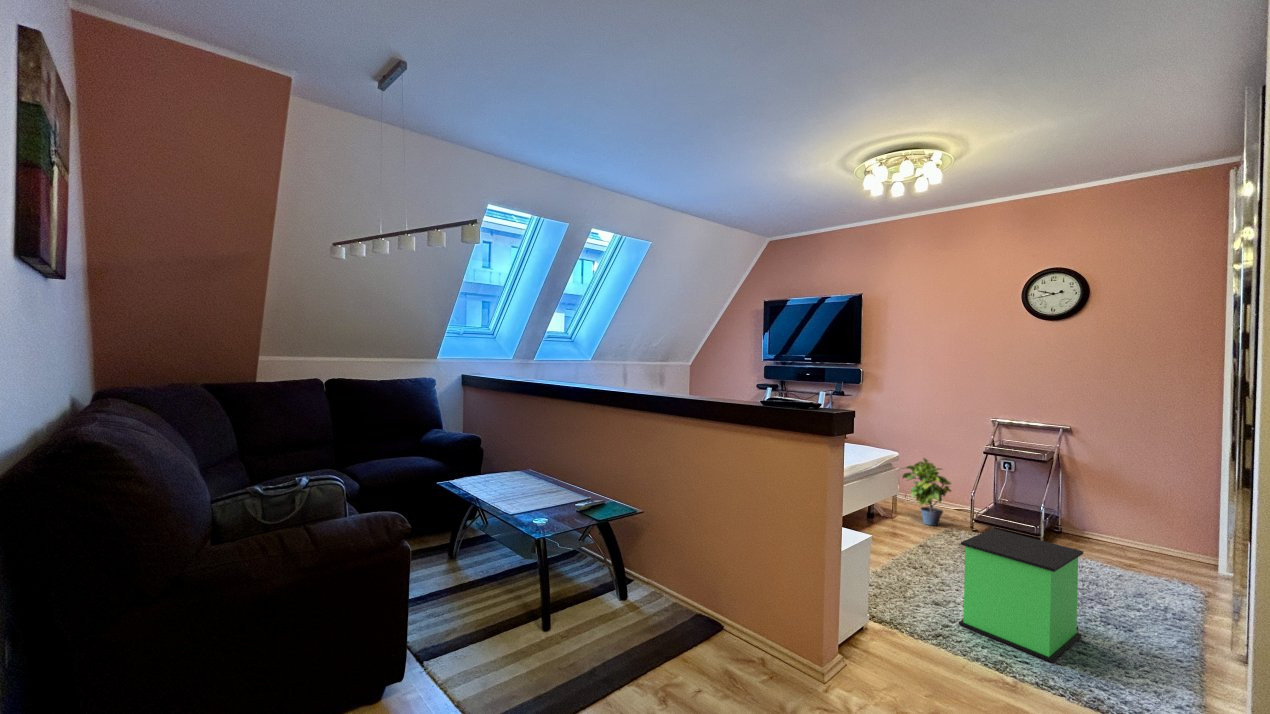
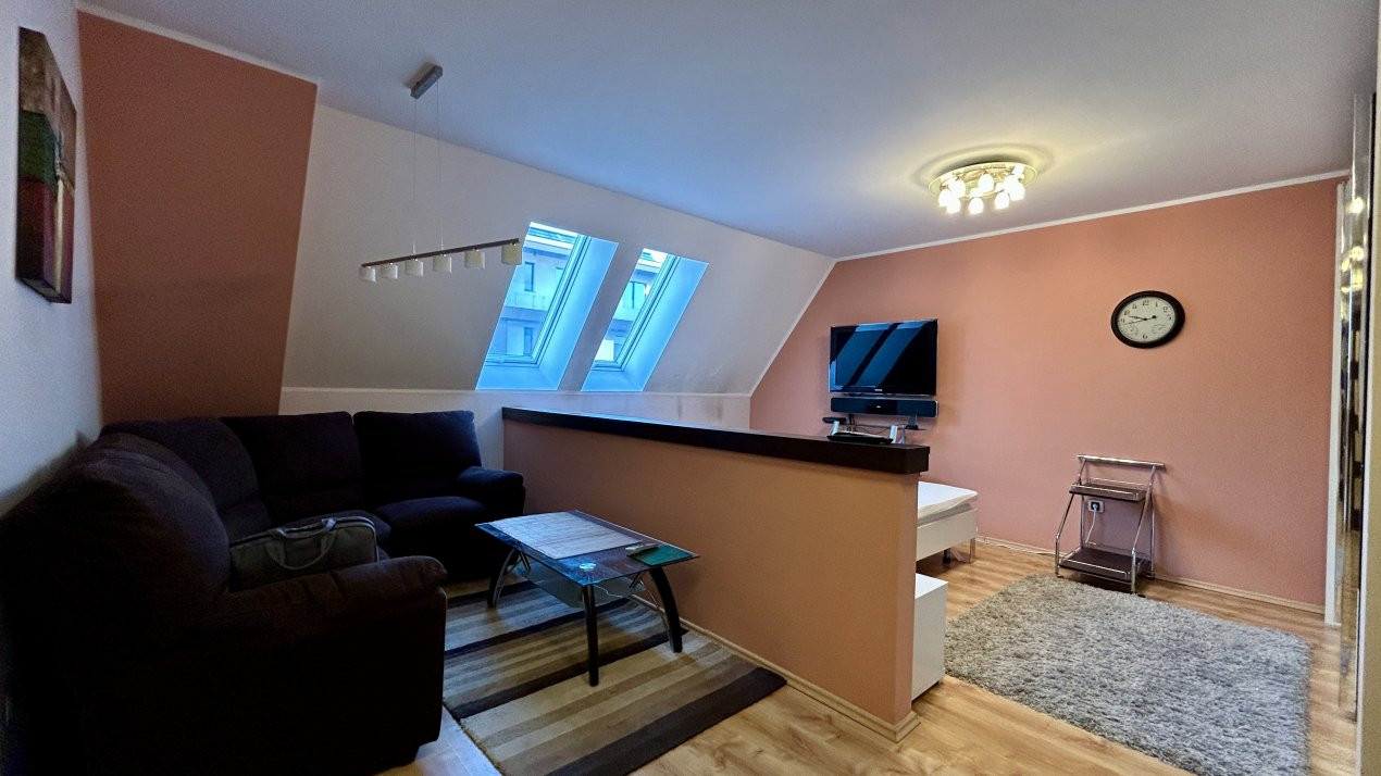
- stool [958,528,1084,664]
- potted plant [898,457,953,527]
